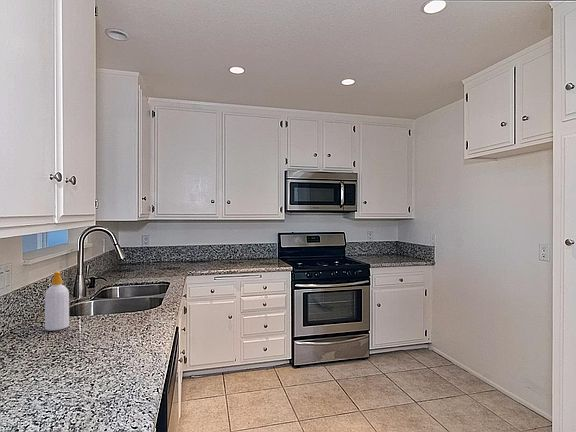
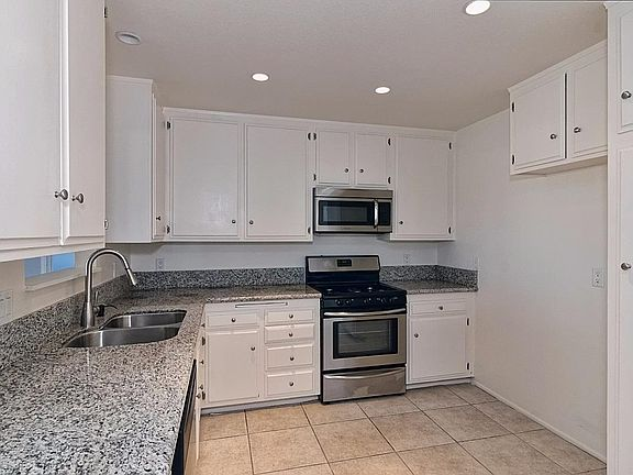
- soap bottle [44,270,70,332]
